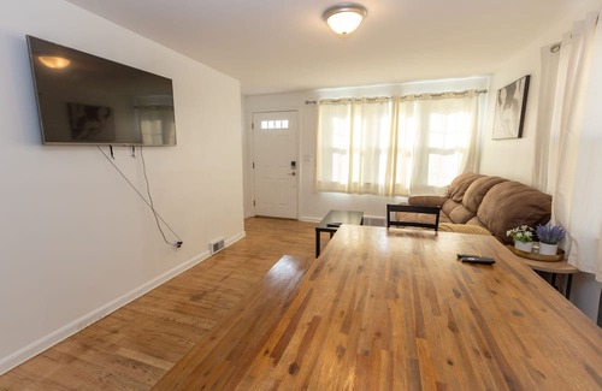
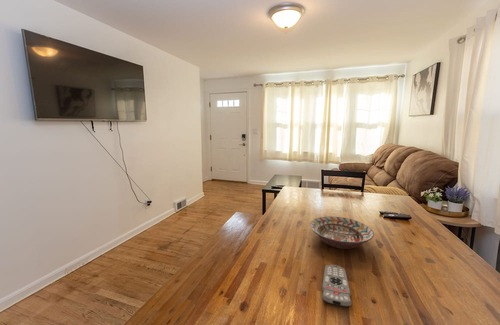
+ remote control [321,264,352,308]
+ decorative bowl [309,216,375,250]
